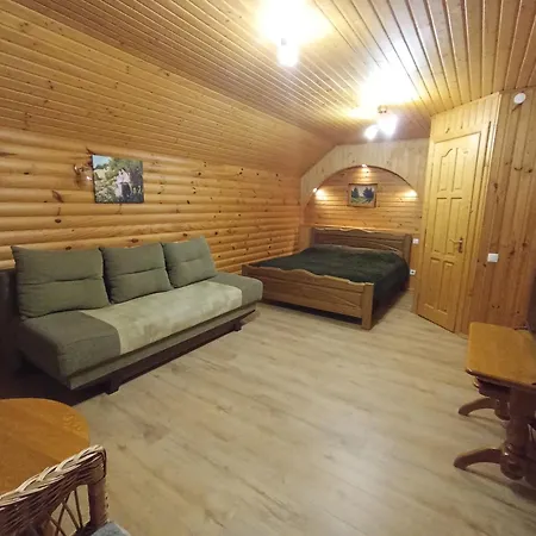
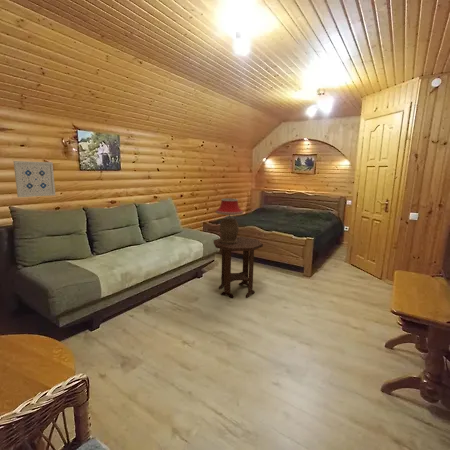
+ wall art [13,160,56,198]
+ side table [213,236,264,299]
+ table lamp [215,198,244,244]
